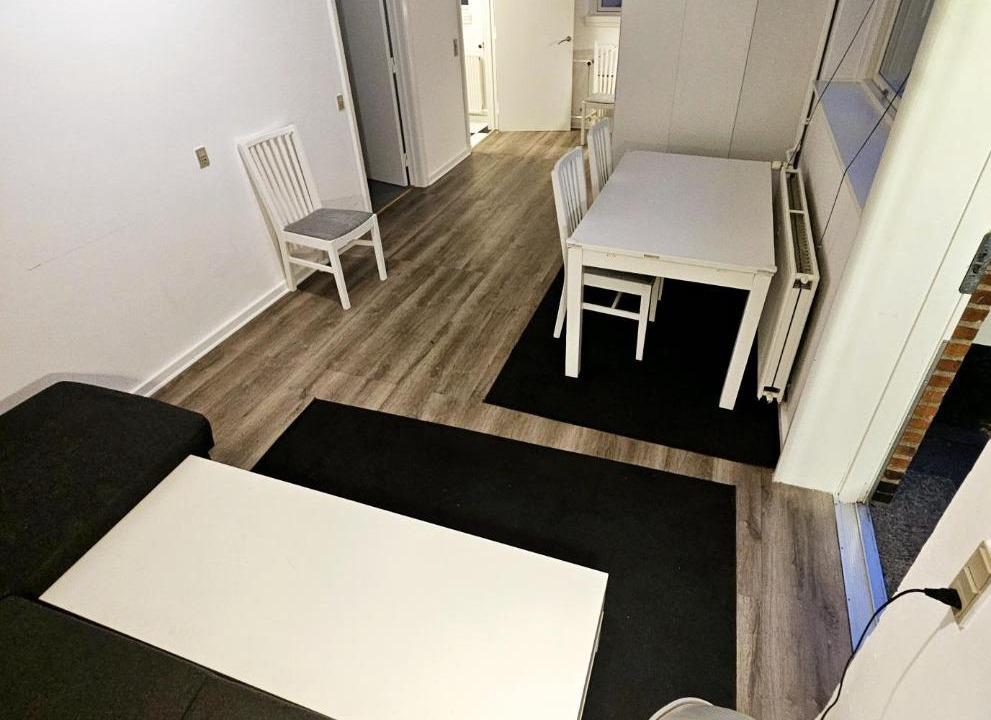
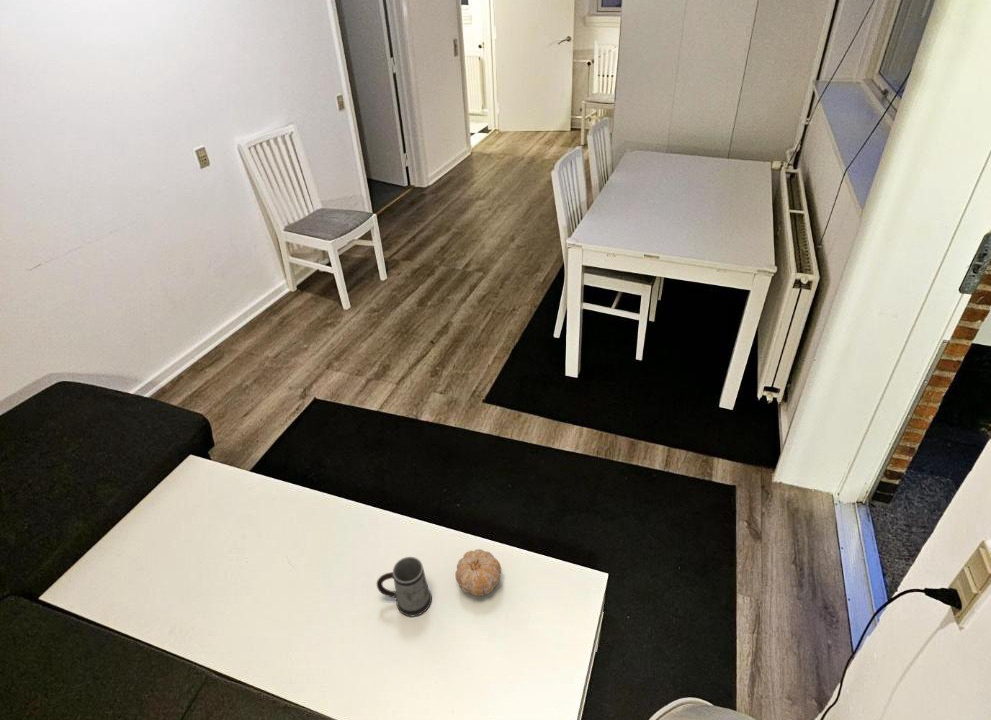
+ fruit [454,548,502,597]
+ mug [376,556,433,617]
